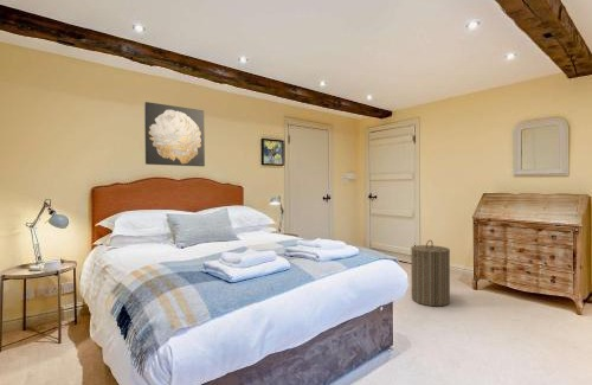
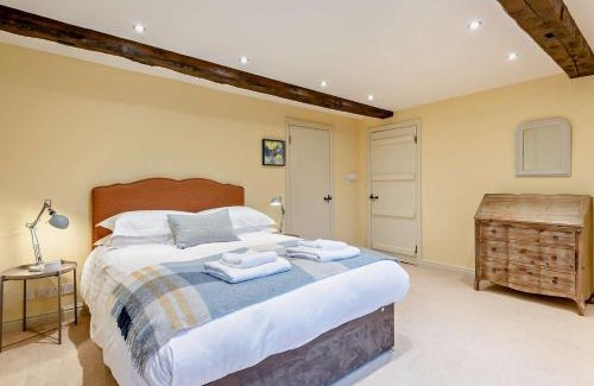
- laundry hamper [410,239,451,307]
- wall art [143,101,206,167]
